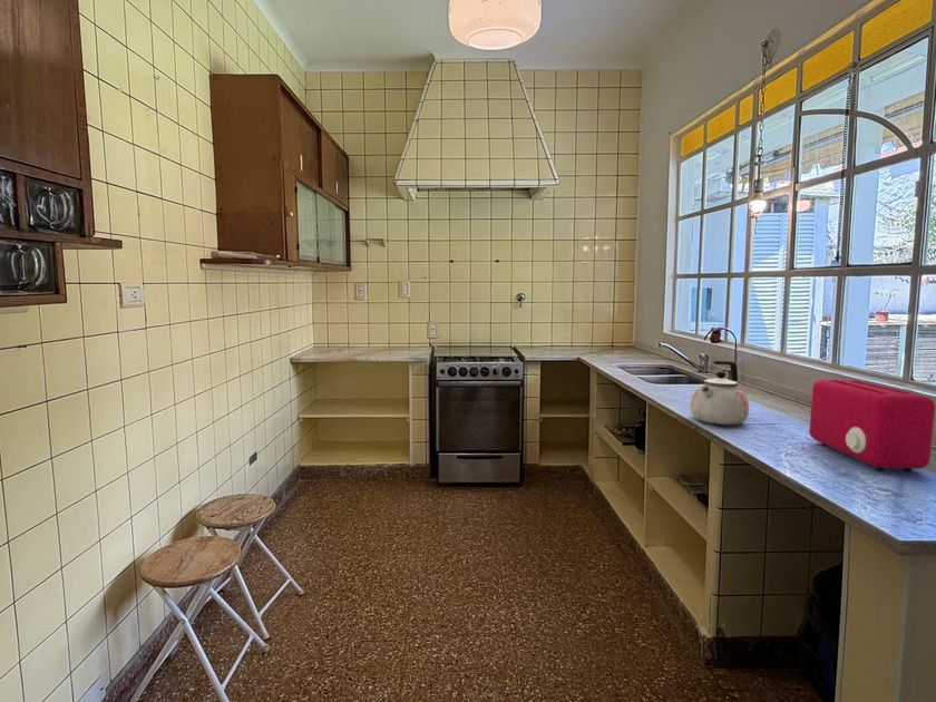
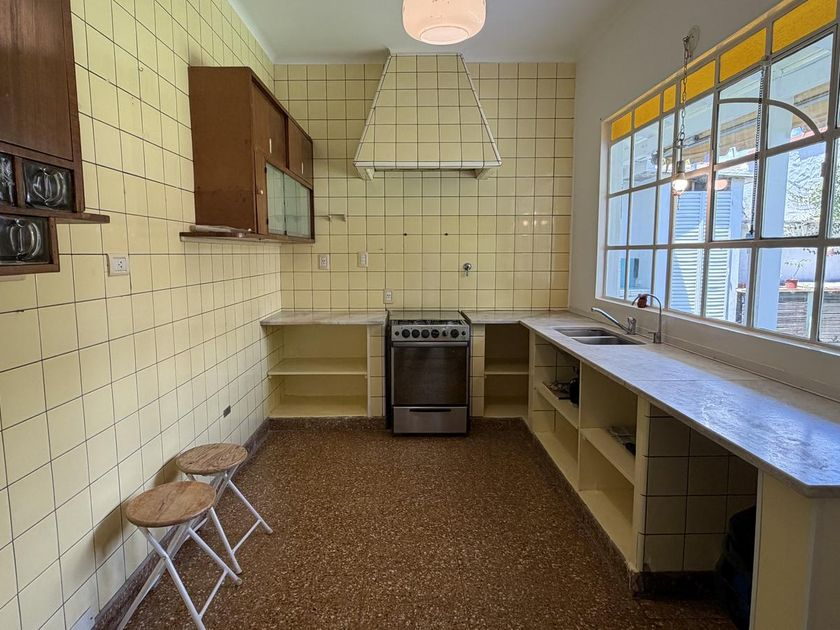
- kettle [690,360,750,426]
- toaster [808,379,936,472]
